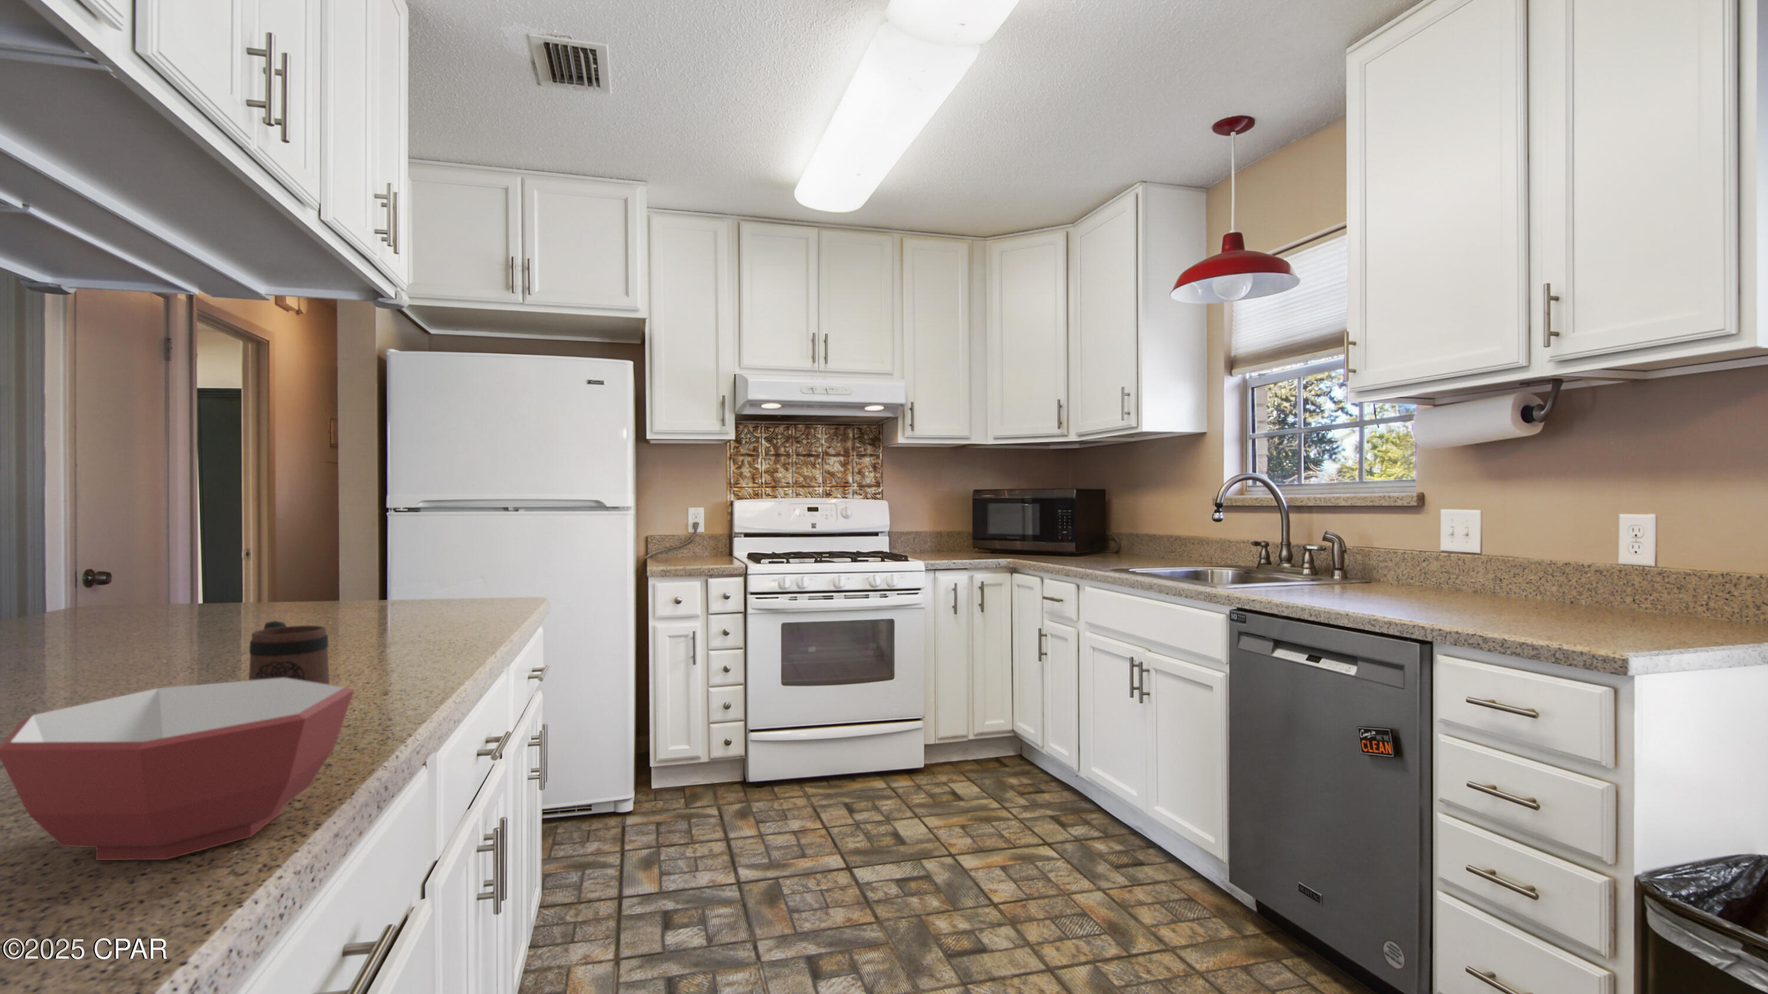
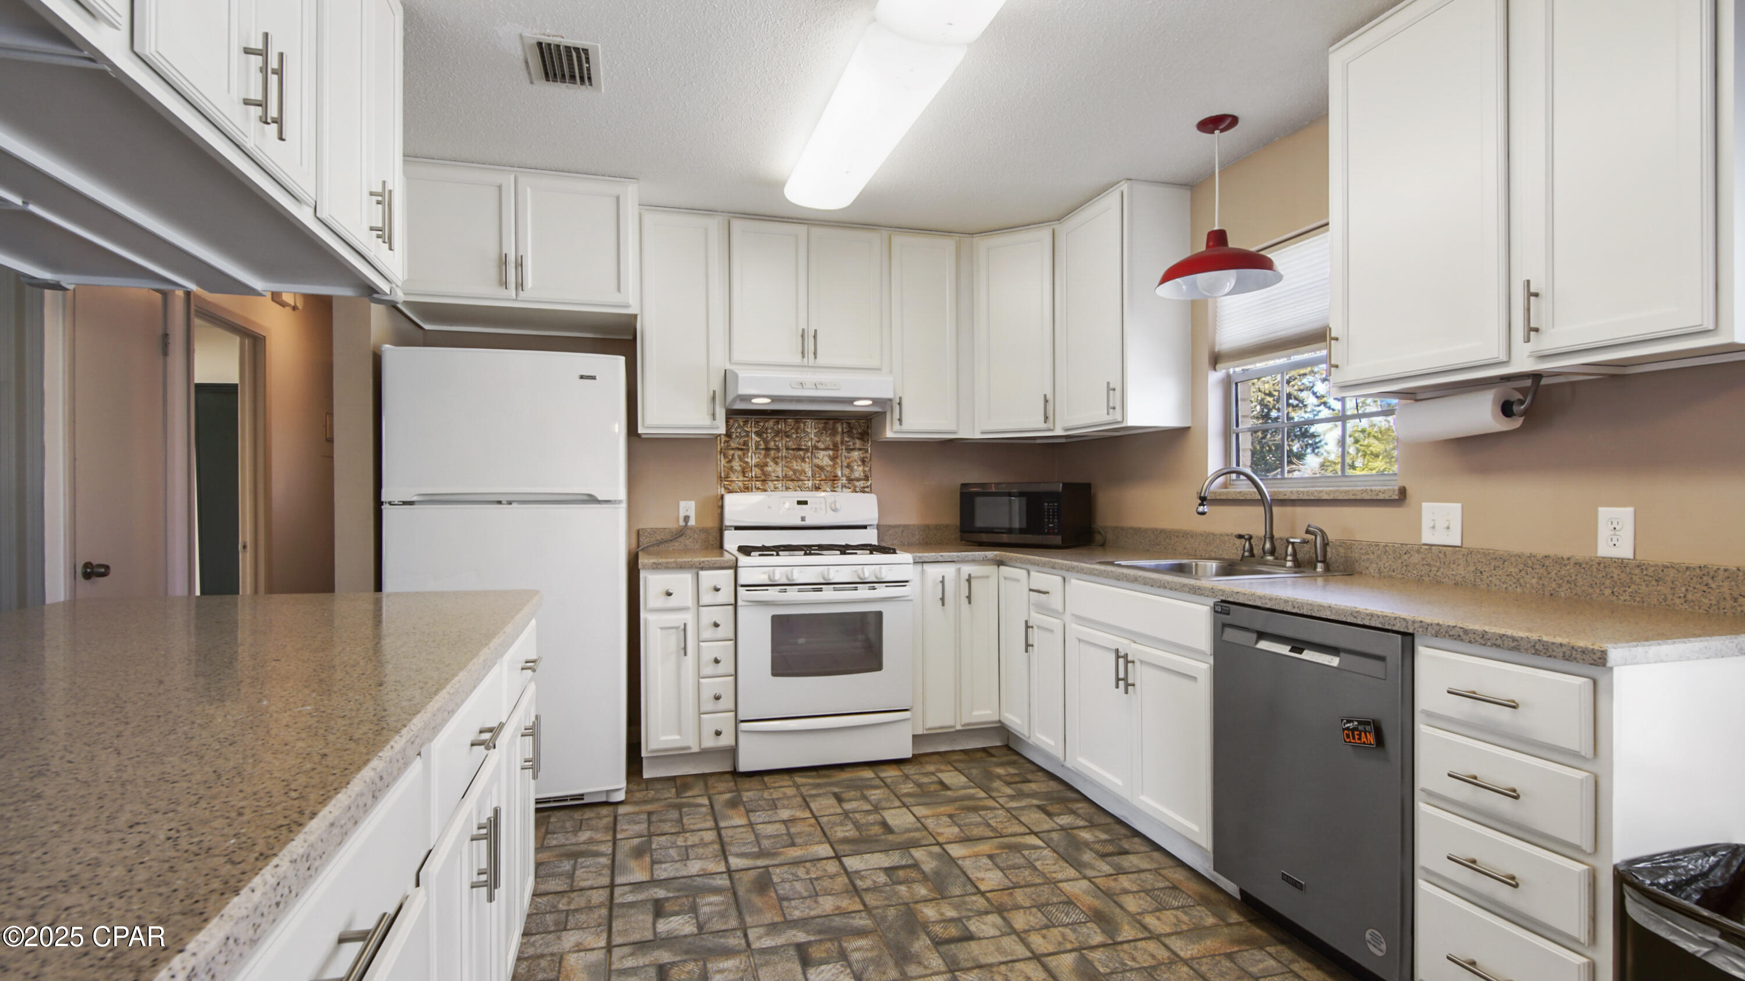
- bowl [0,677,356,860]
- mug [248,620,330,685]
